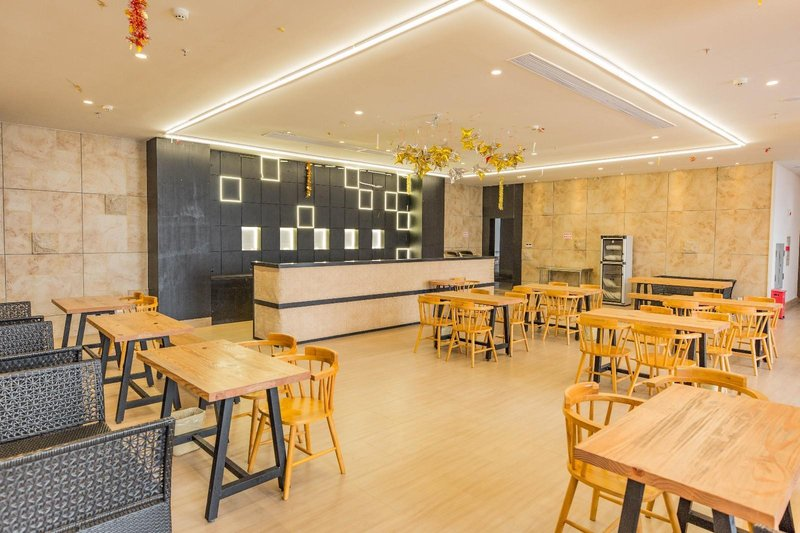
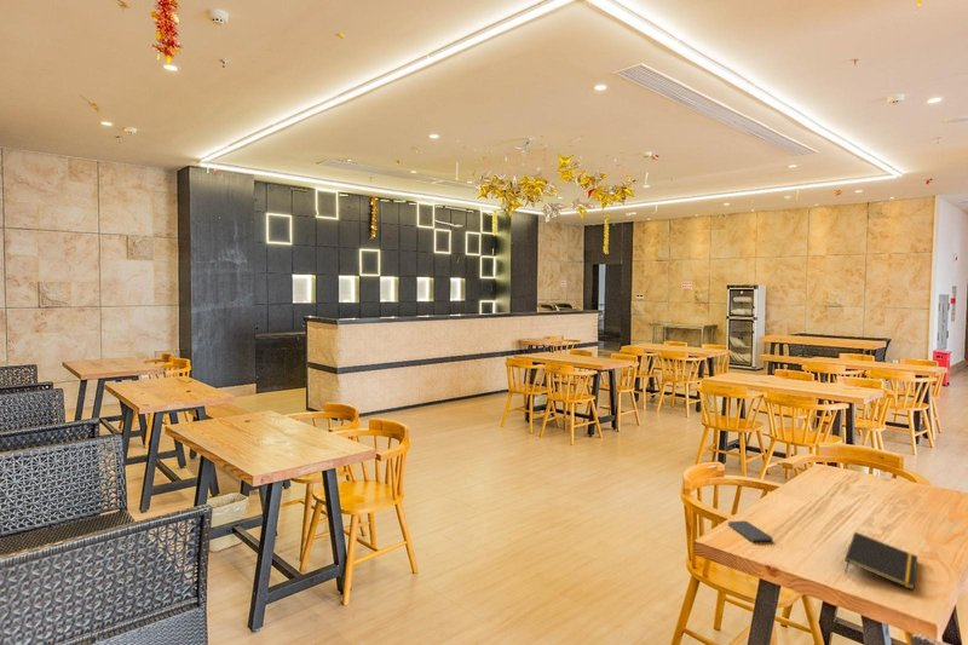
+ smartphone [727,520,773,543]
+ notepad [843,531,918,591]
